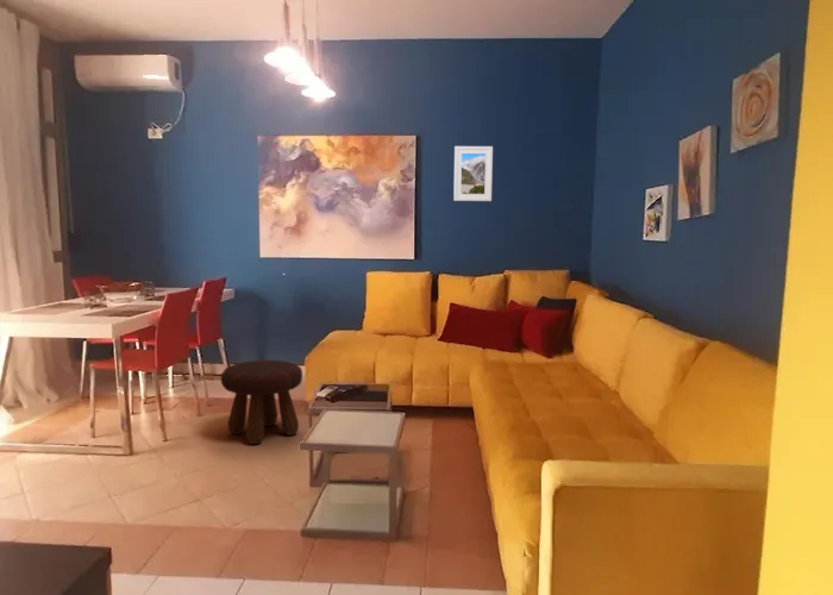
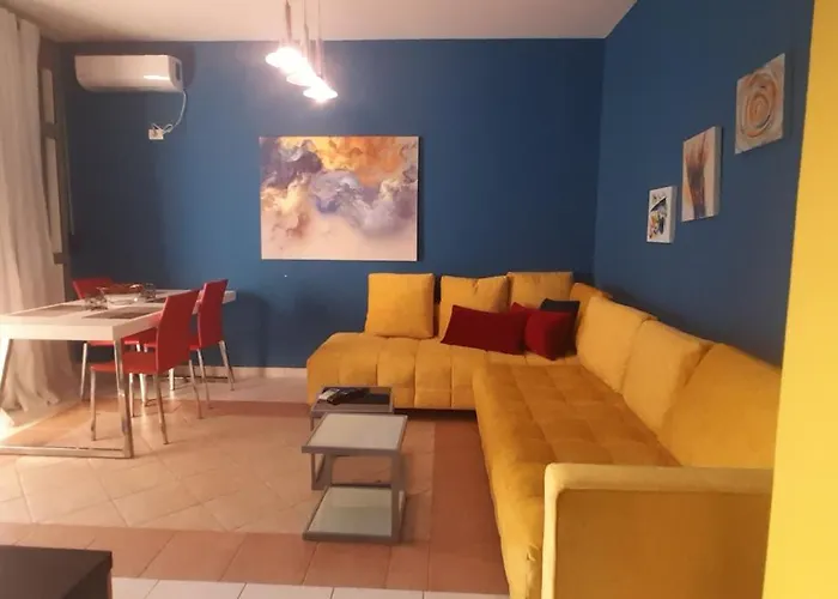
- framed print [452,145,494,202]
- footstool [220,359,303,445]
